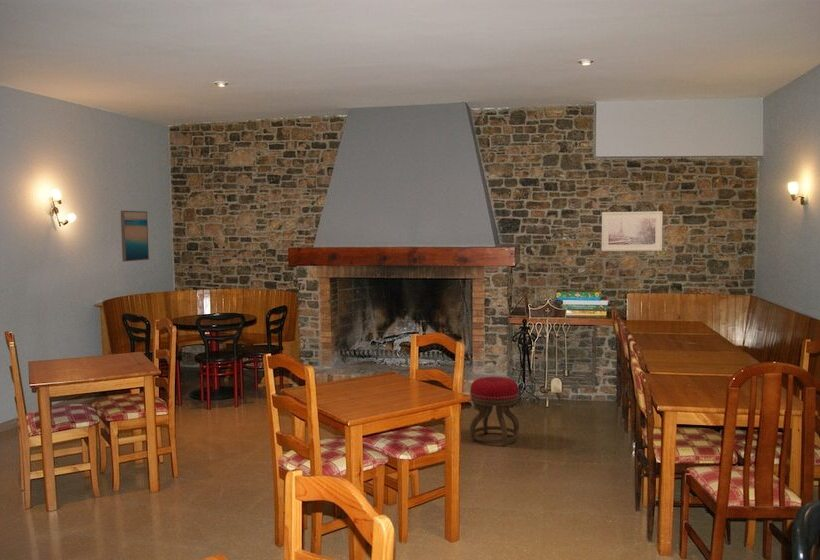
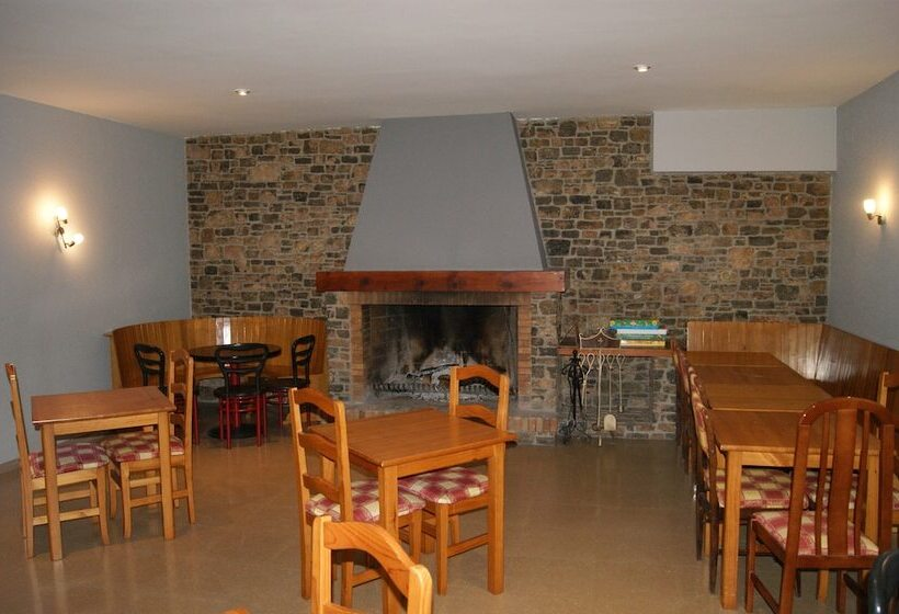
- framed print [601,210,664,252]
- stool [469,376,520,447]
- wall art [120,210,150,263]
